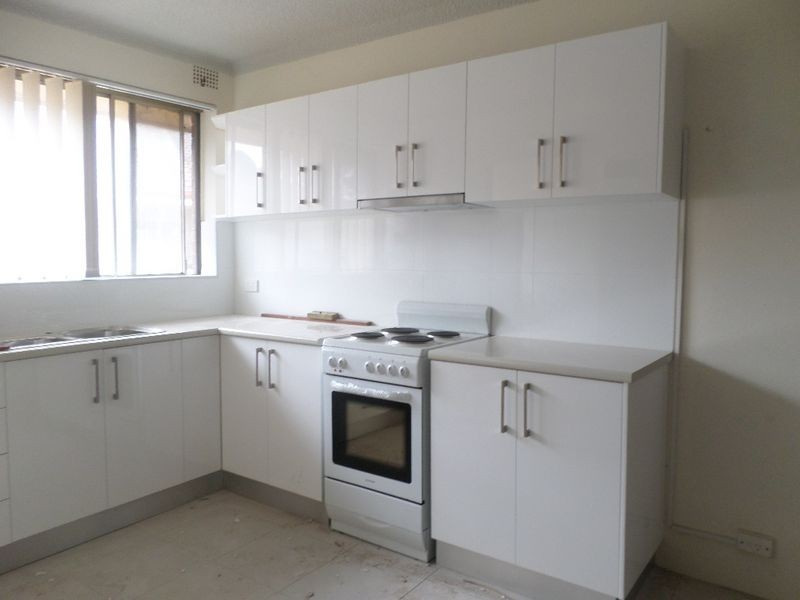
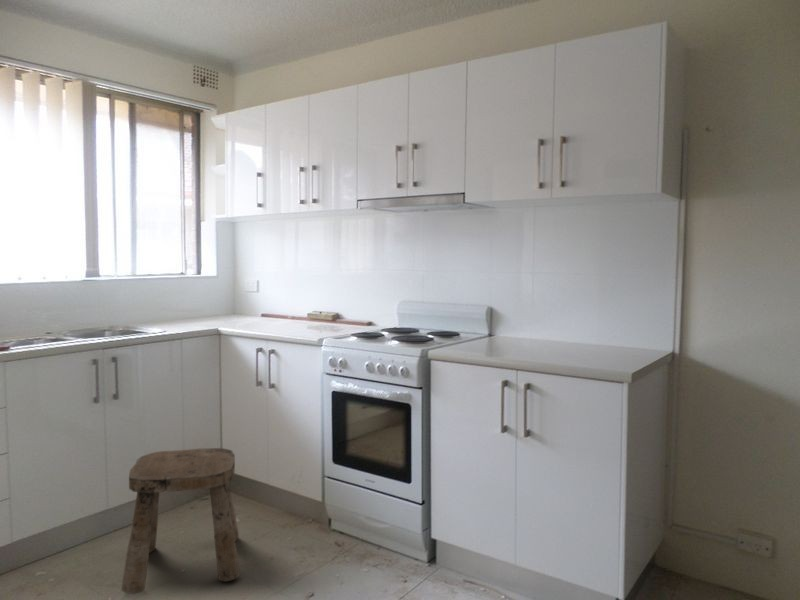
+ stool [121,447,241,595]
